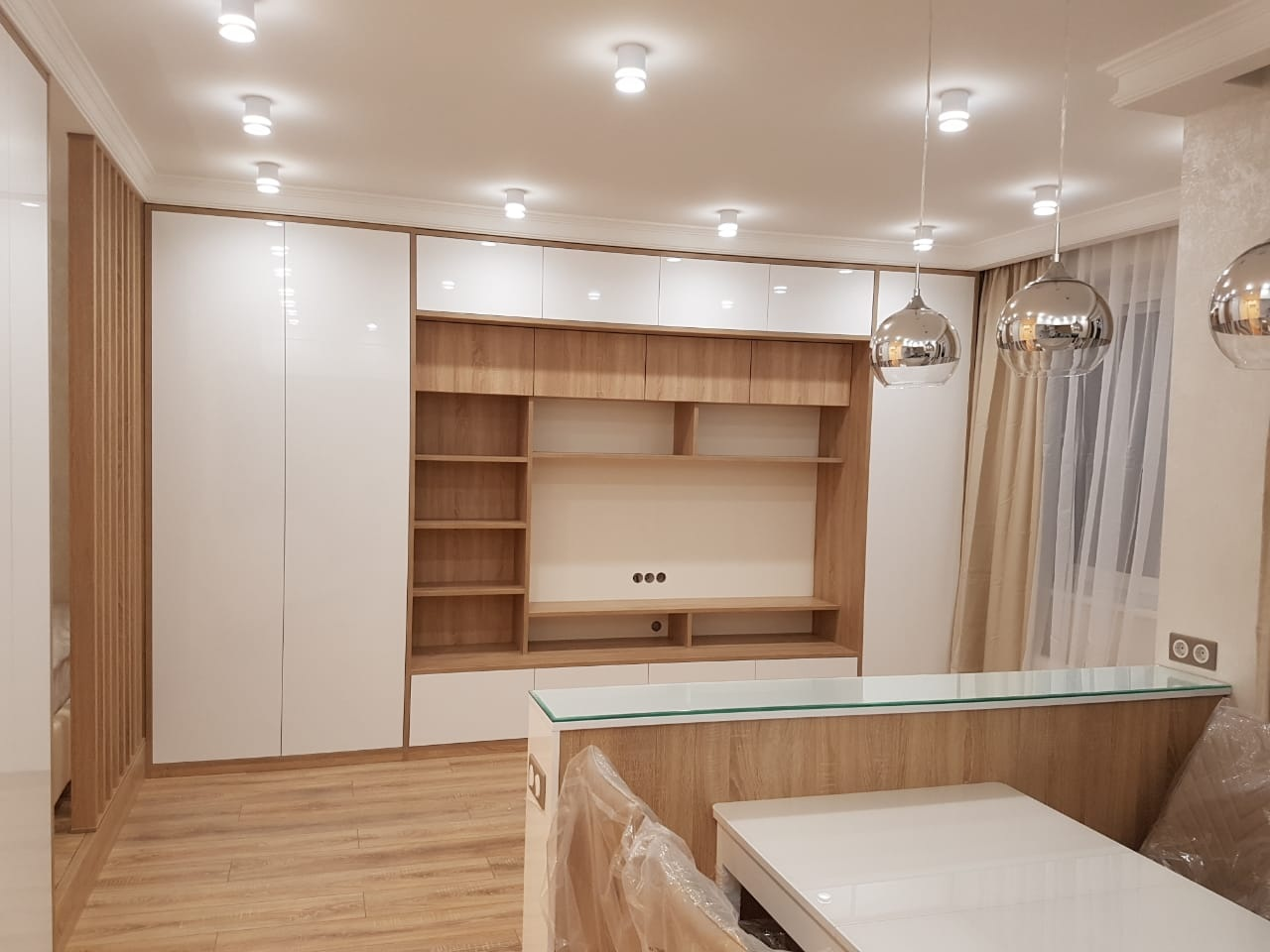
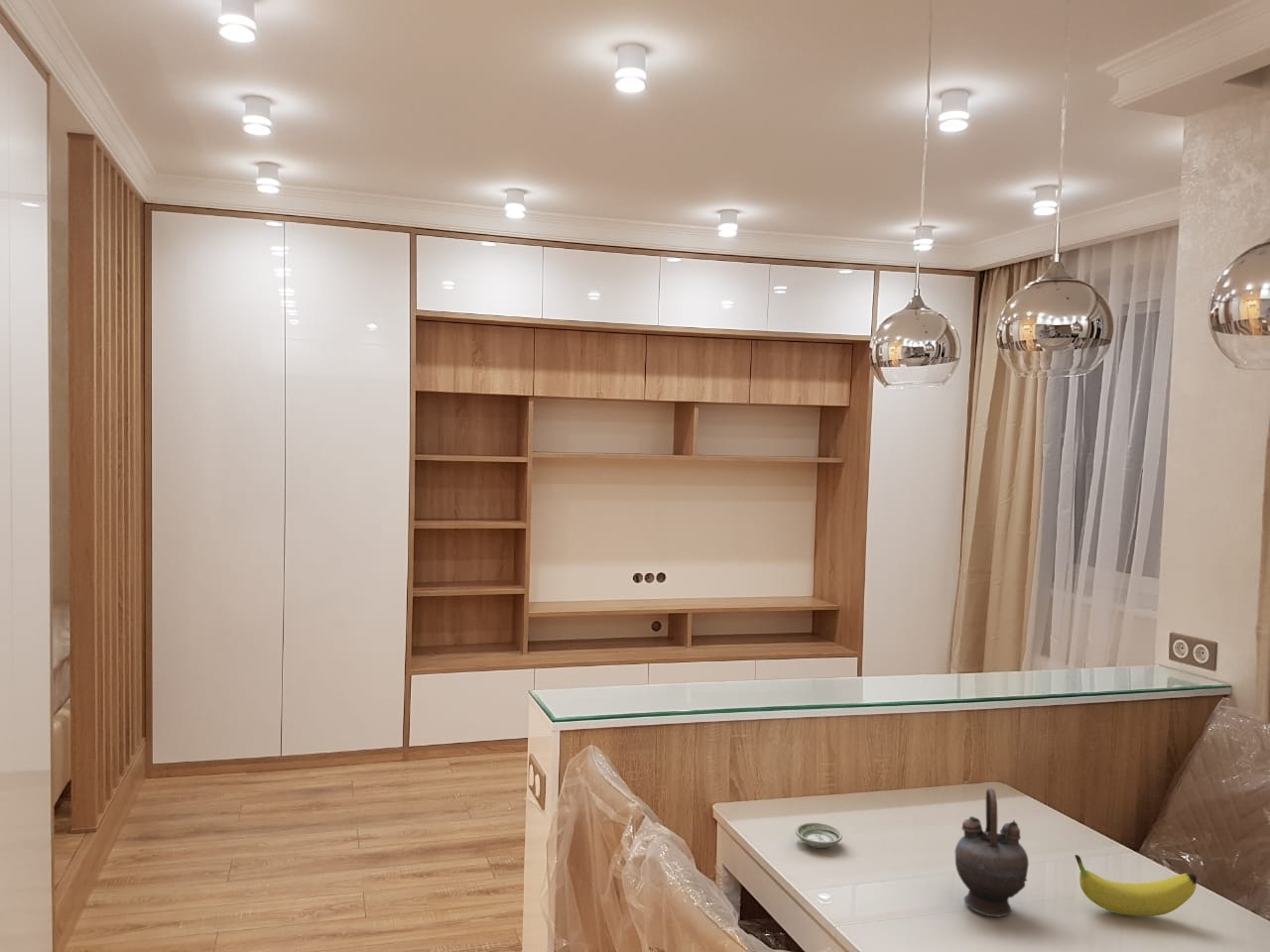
+ teapot [953,786,1030,918]
+ saucer [795,821,843,849]
+ fruit [1075,854,1198,917]
